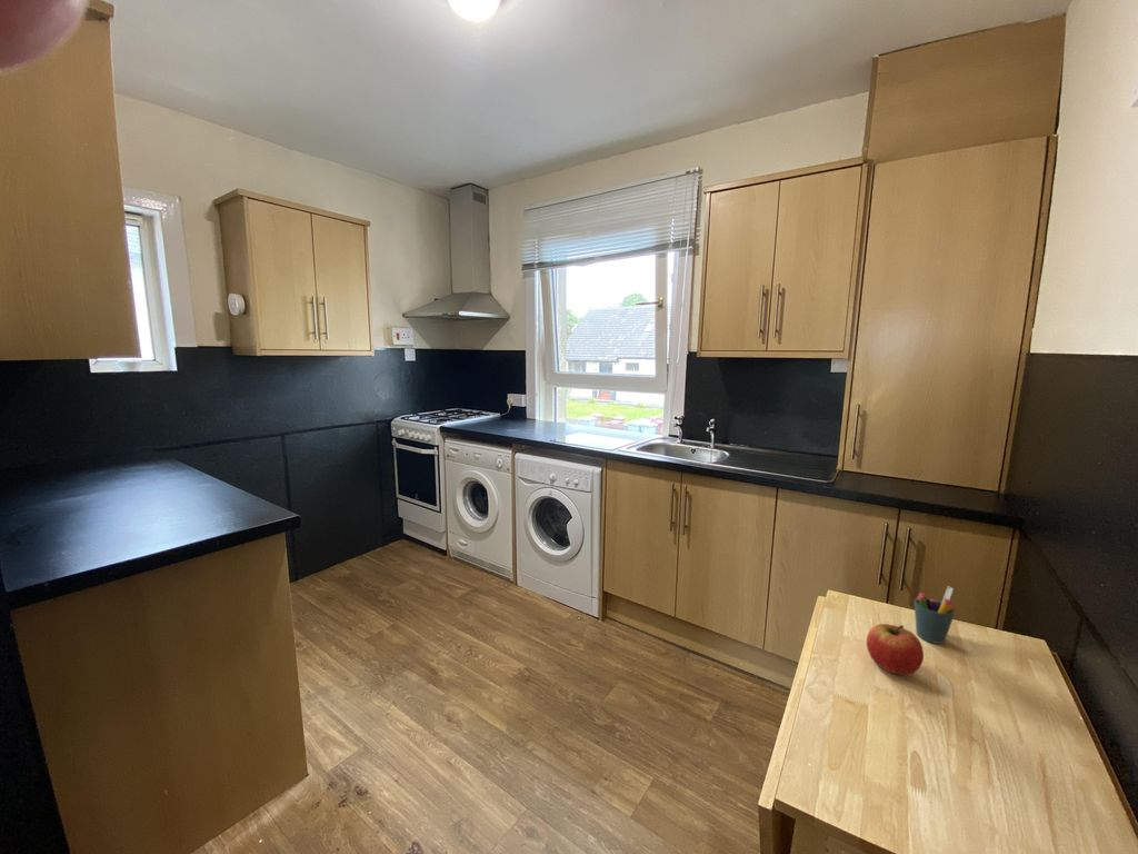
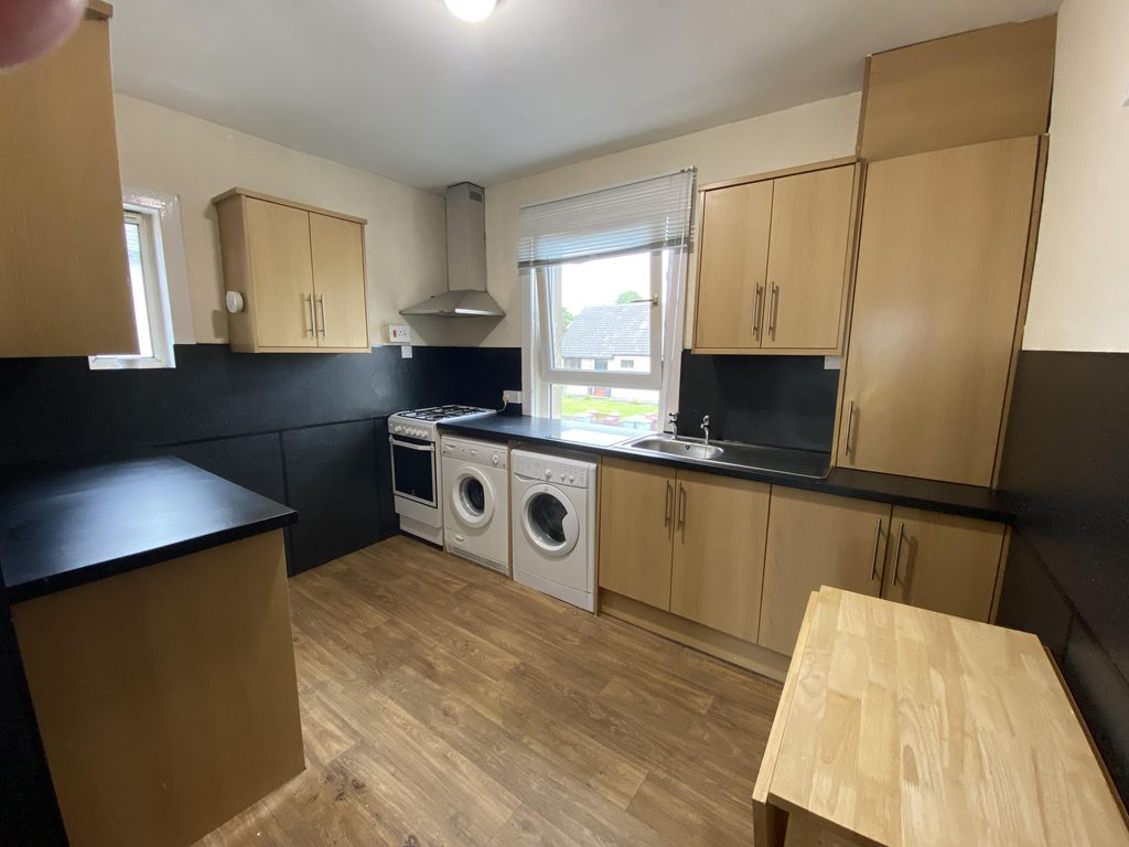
- apple [866,623,925,676]
- pen holder [914,585,957,645]
